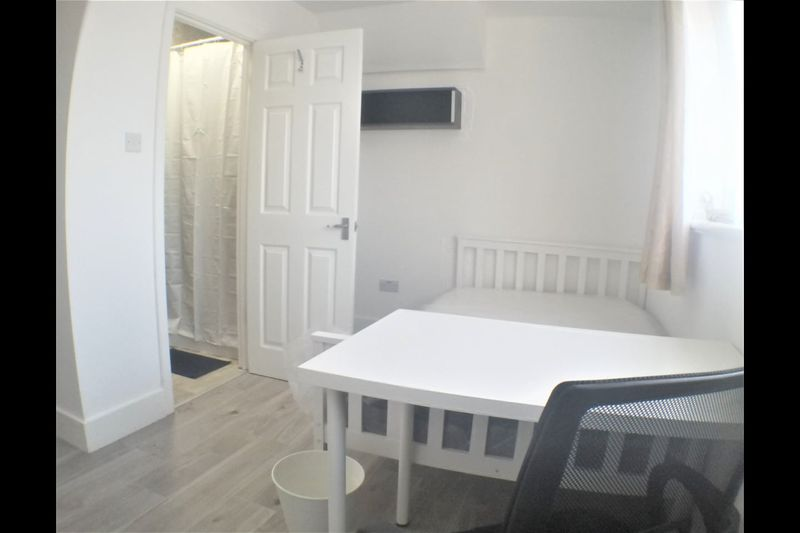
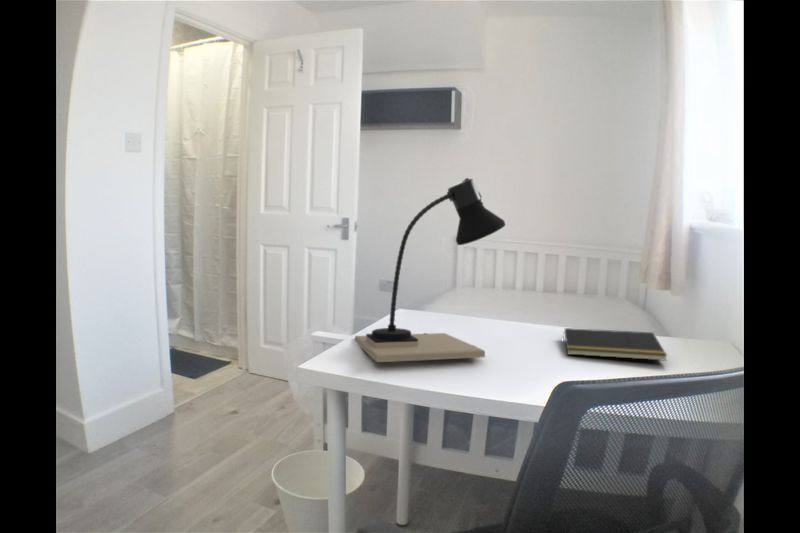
+ notepad [562,327,668,362]
+ desk lamp [354,177,507,363]
